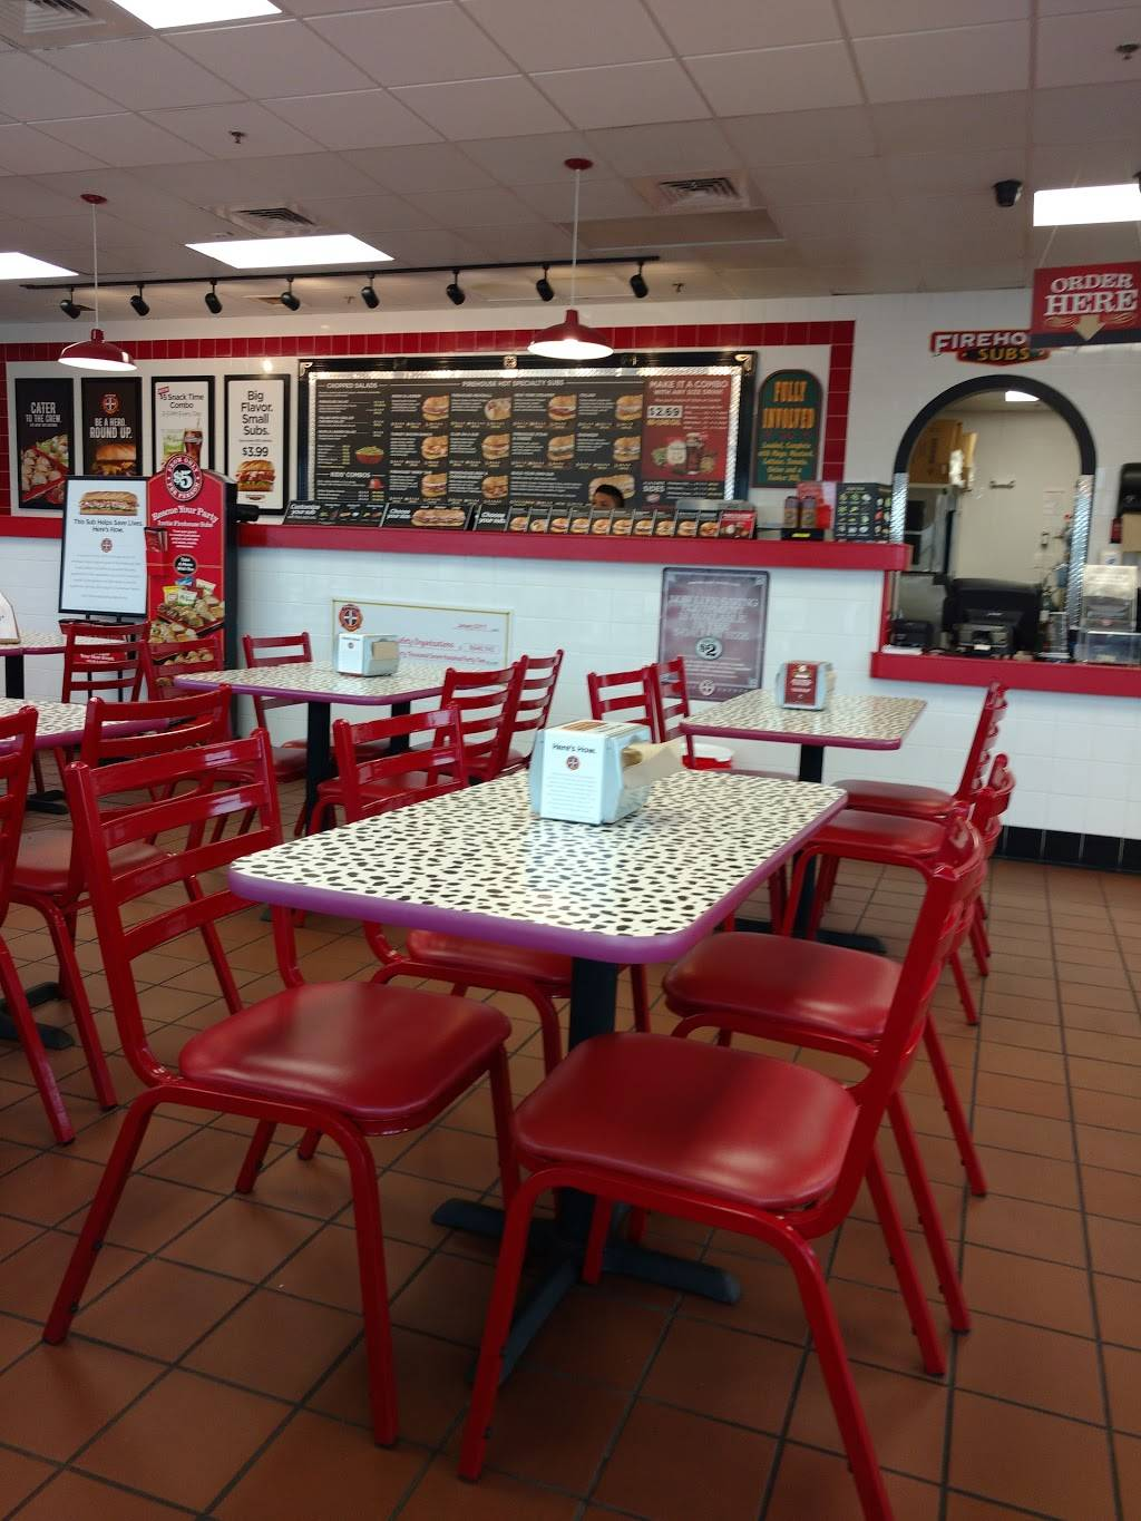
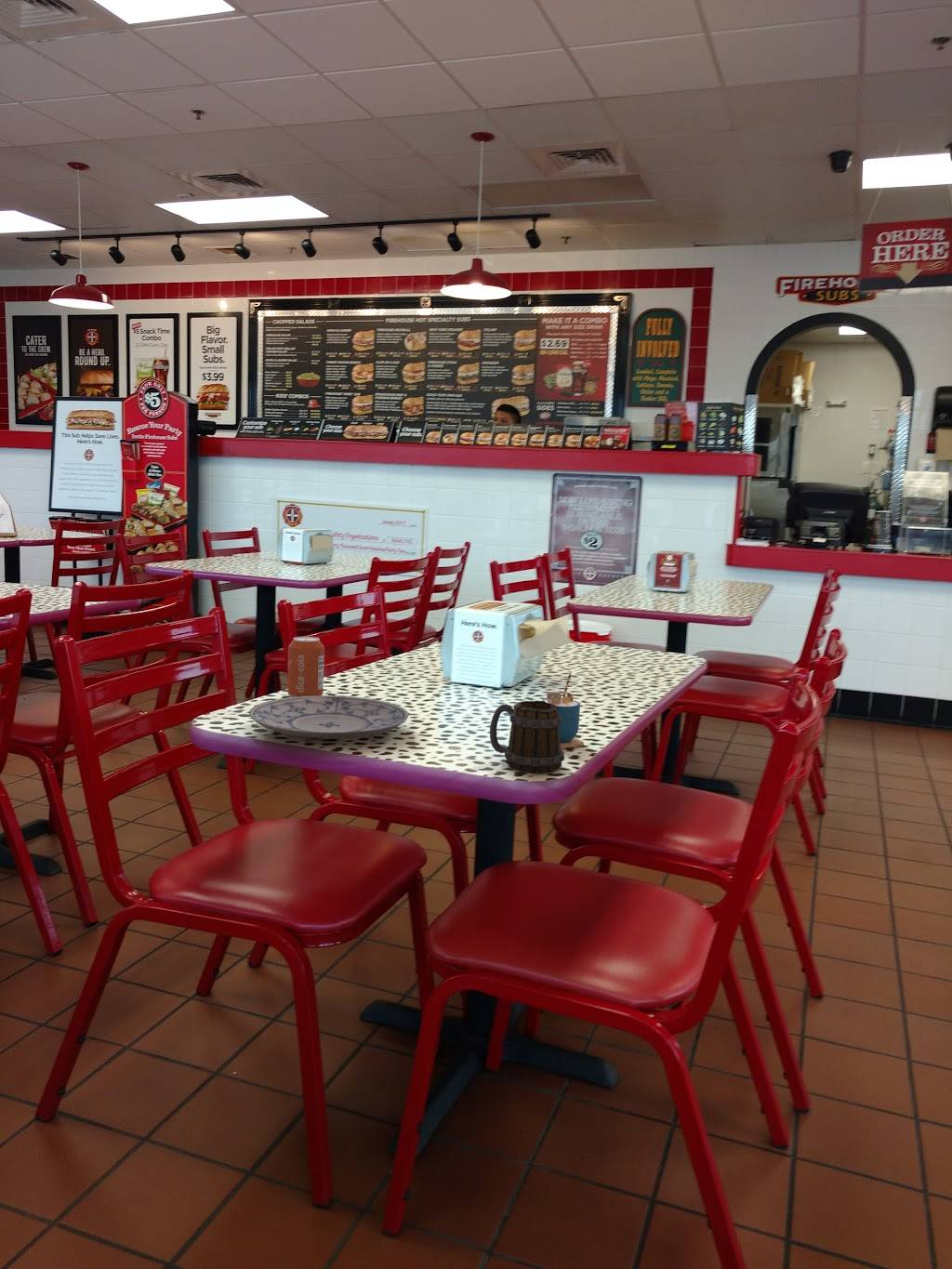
+ mug [489,700,565,774]
+ can [286,636,325,697]
+ plate [248,694,410,740]
+ cup [541,672,585,749]
